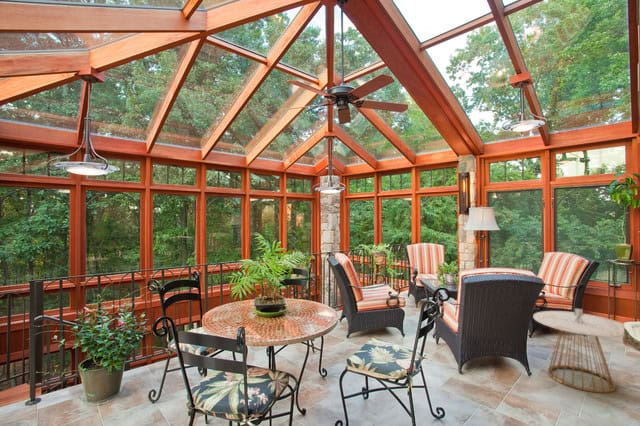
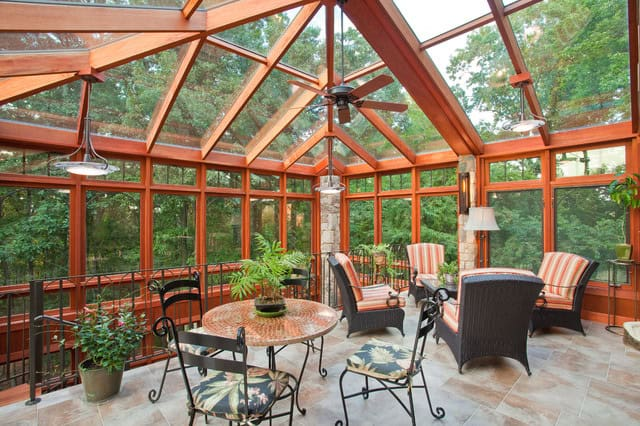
- side table [532,308,625,394]
